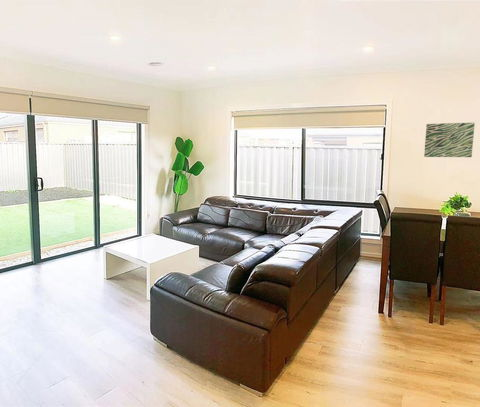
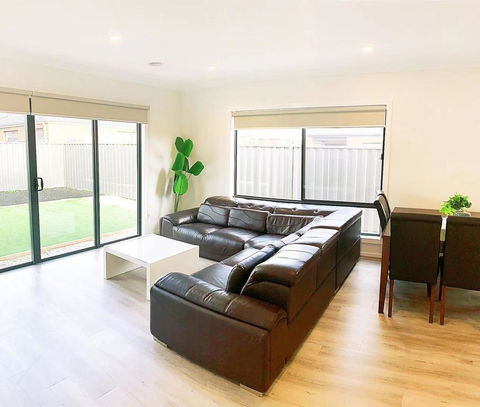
- wall art [423,122,476,158]
